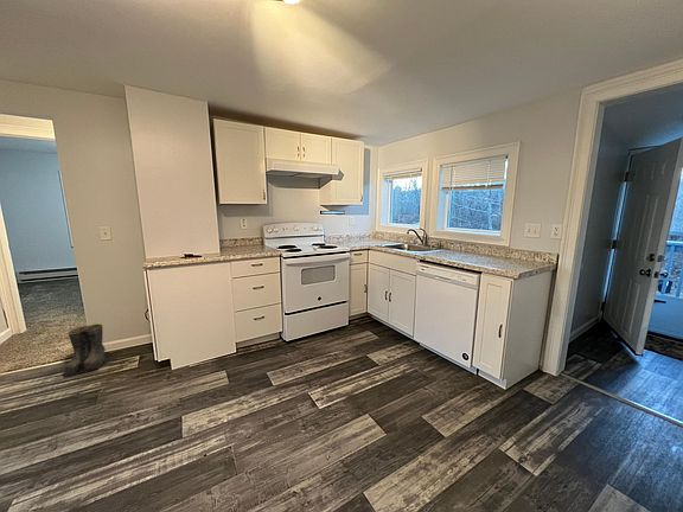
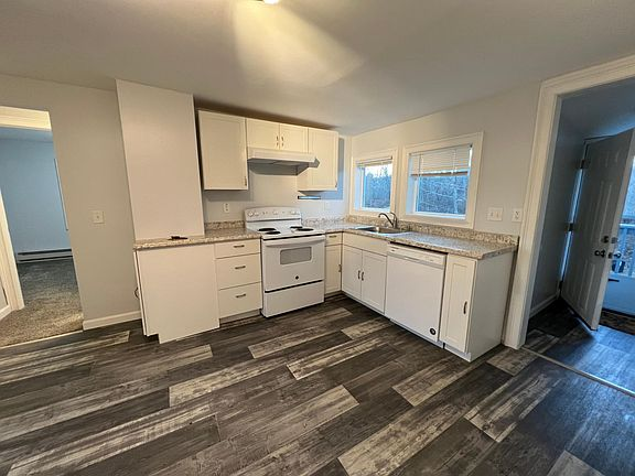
- boots [63,322,108,377]
